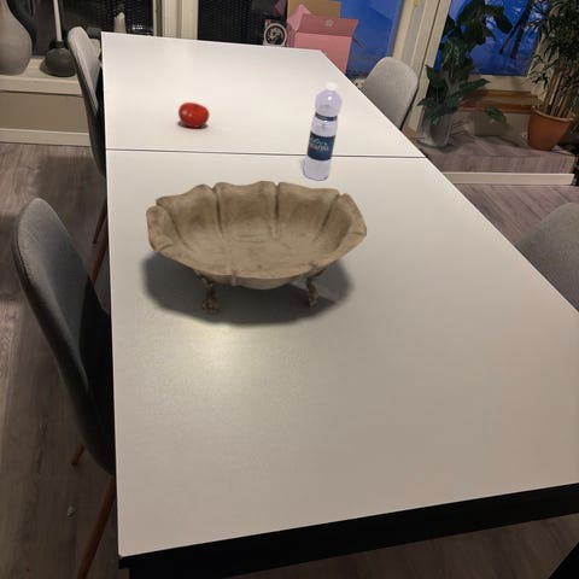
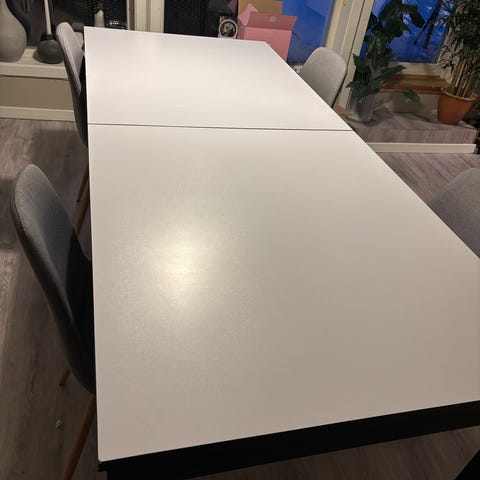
- water bottle [303,81,344,181]
- fruit [177,101,211,129]
- decorative bowl [145,180,368,316]
